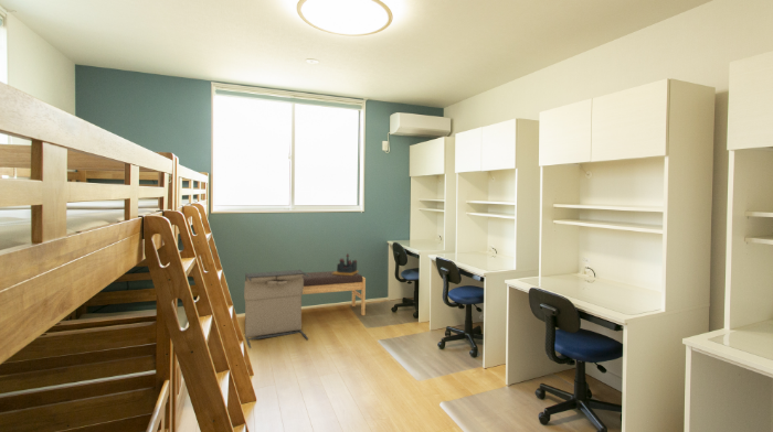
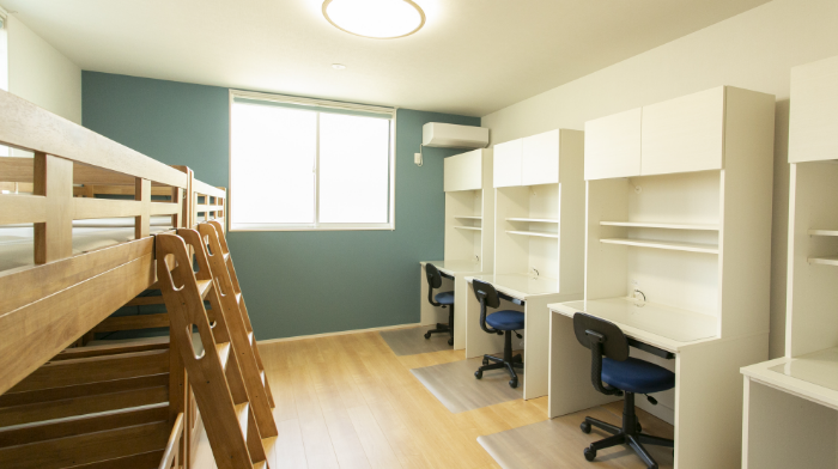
- toy castle [332,252,360,276]
- laundry hamper [243,269,309,349]
- bench [301,270,367,316]
